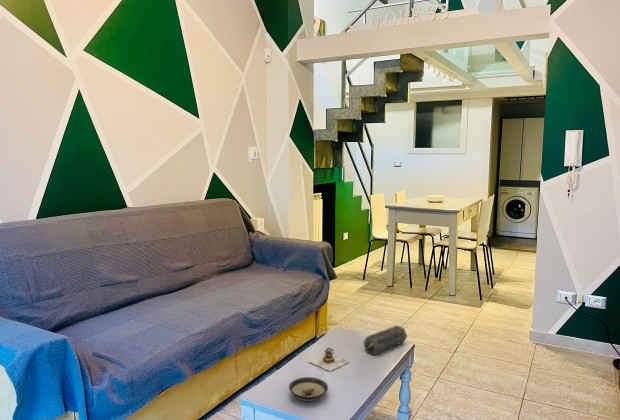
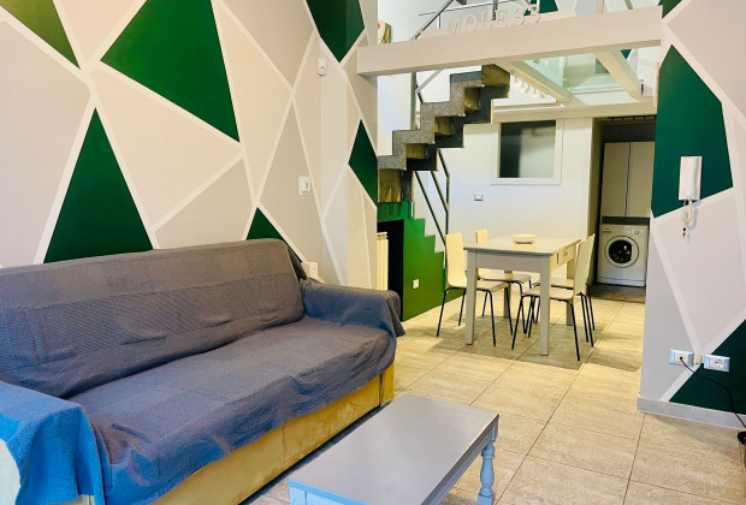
- speaker [362,324,408,356]
- teapot [308,346,349,372]
- saucer [288,376,329,402]
